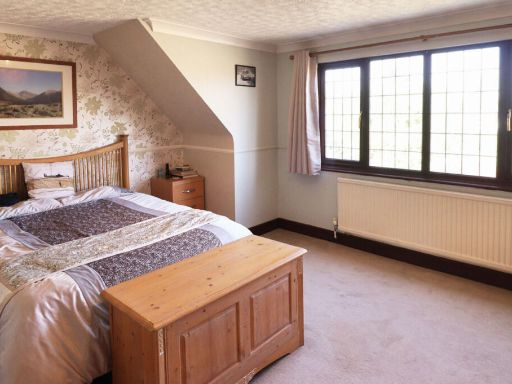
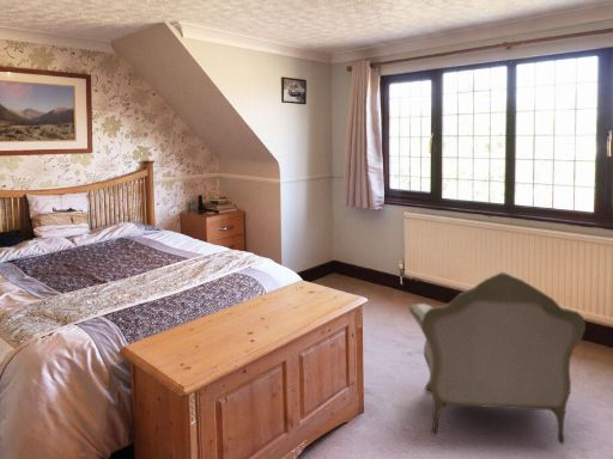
+ armchair [408,270,587,446]
